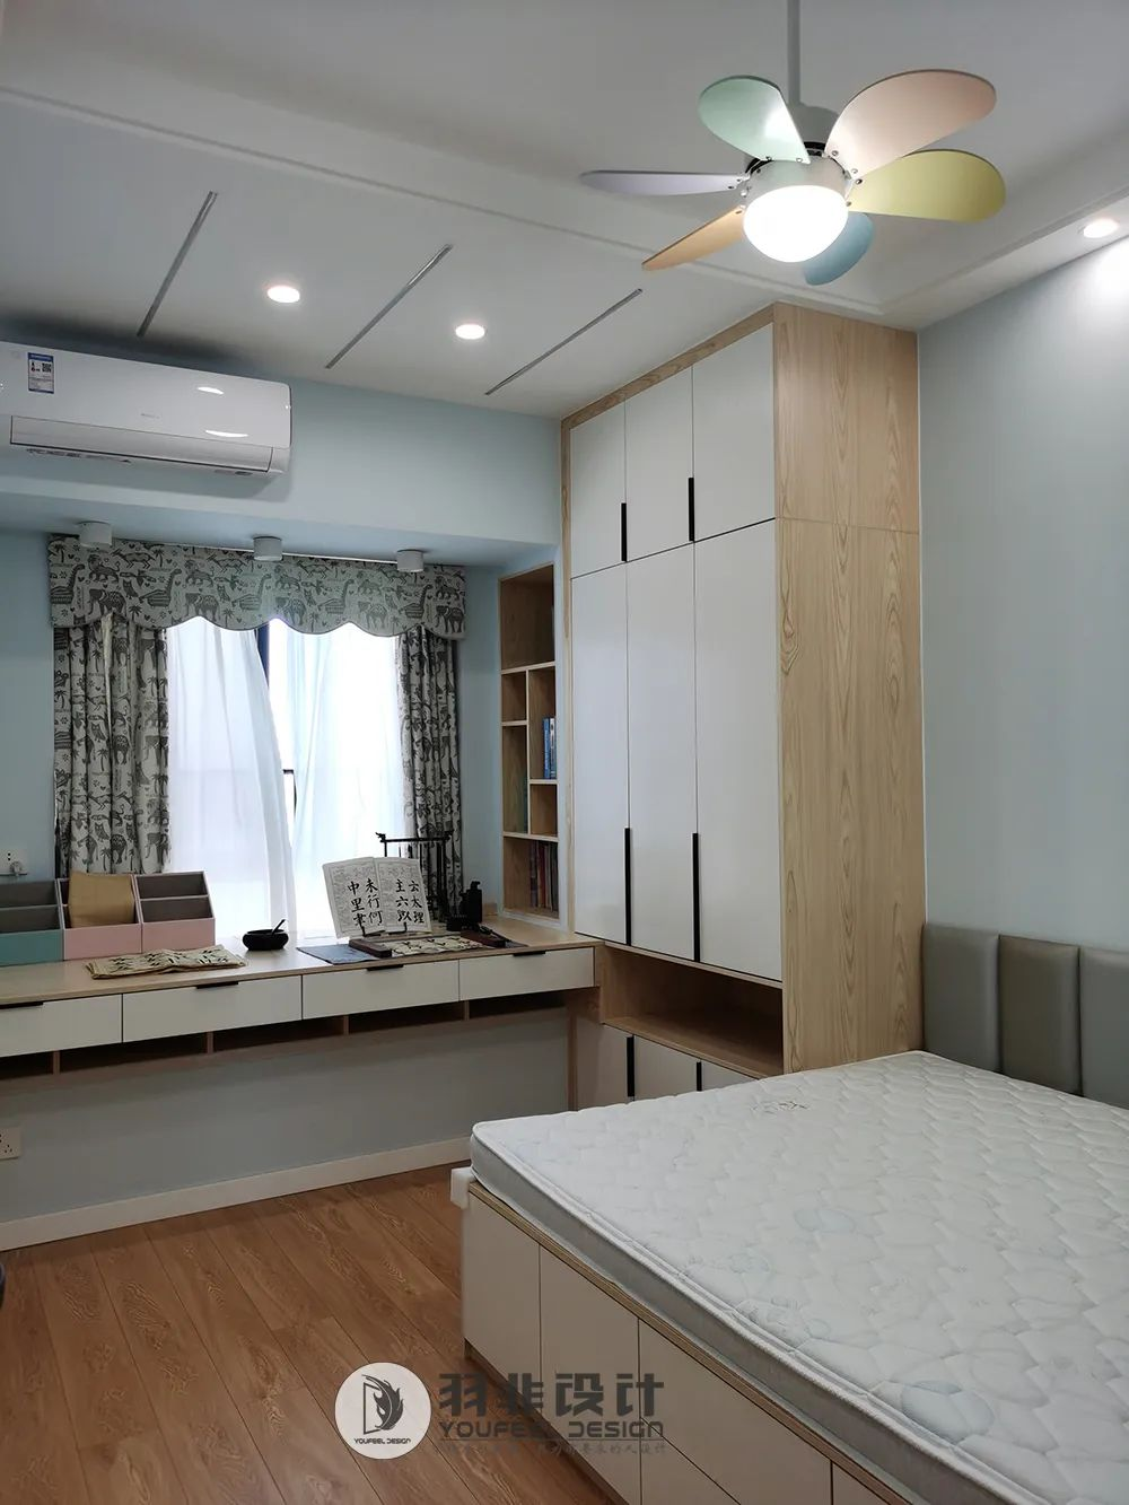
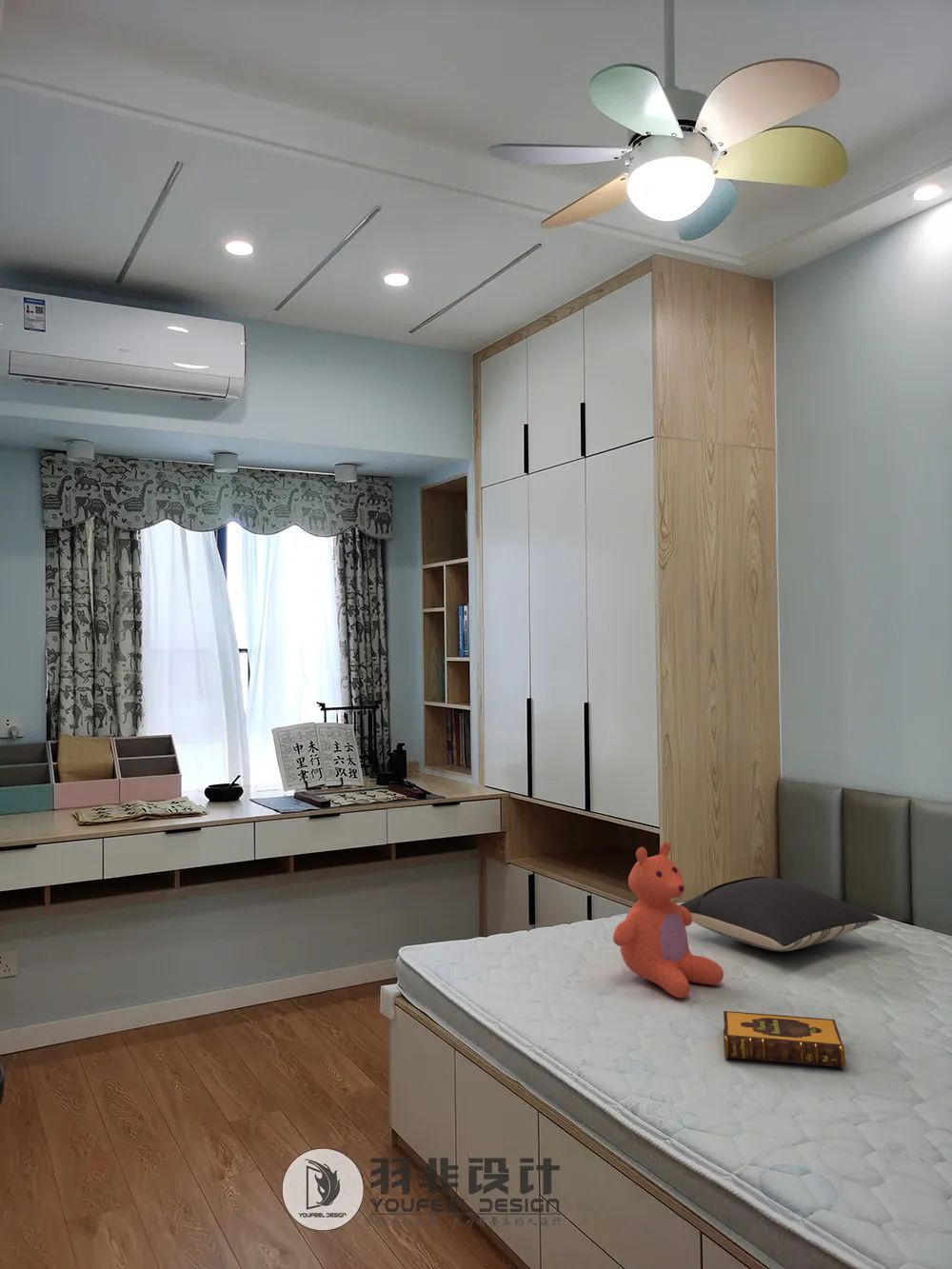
+ pillow [679,876,881,952]
+ teddy bear [612,841,724,999]
+ hardback book [723,1010,845,1070]
